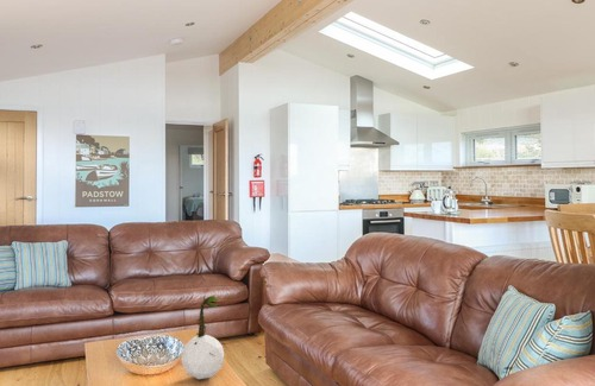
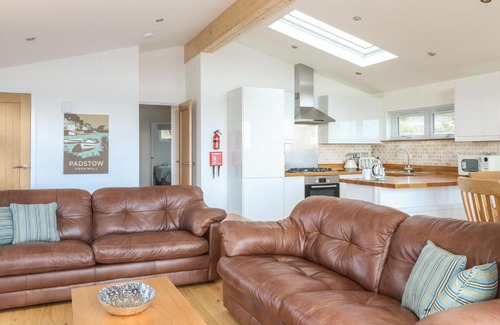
- plant [181,295,227,380]
